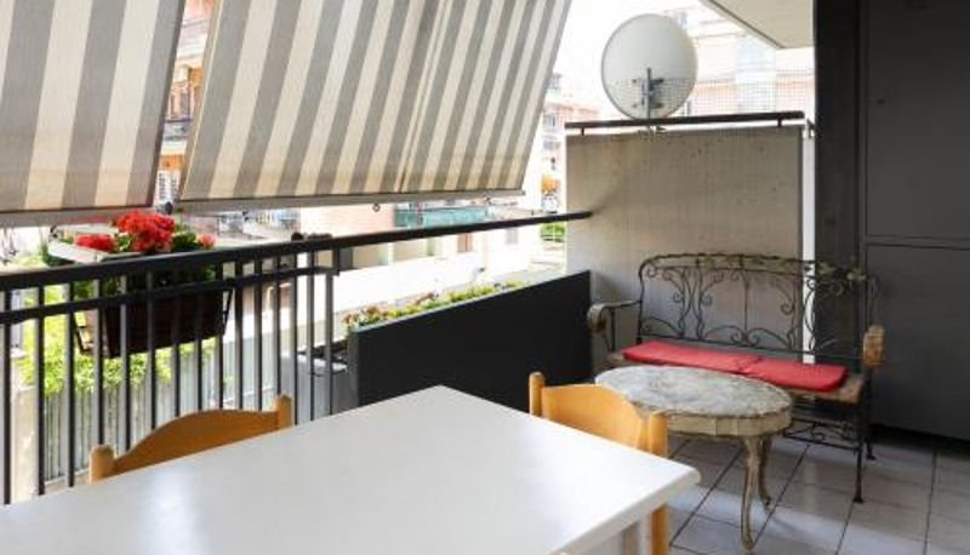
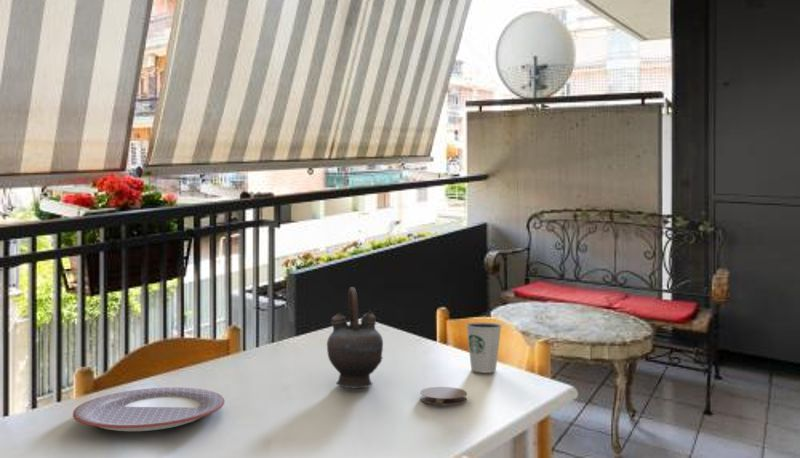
+ teapot [326,286,384,389]
+ dixie cup [465,322,503,374]
+ coaster [419,386,468,406]
+ plate [72,386,225,432]
